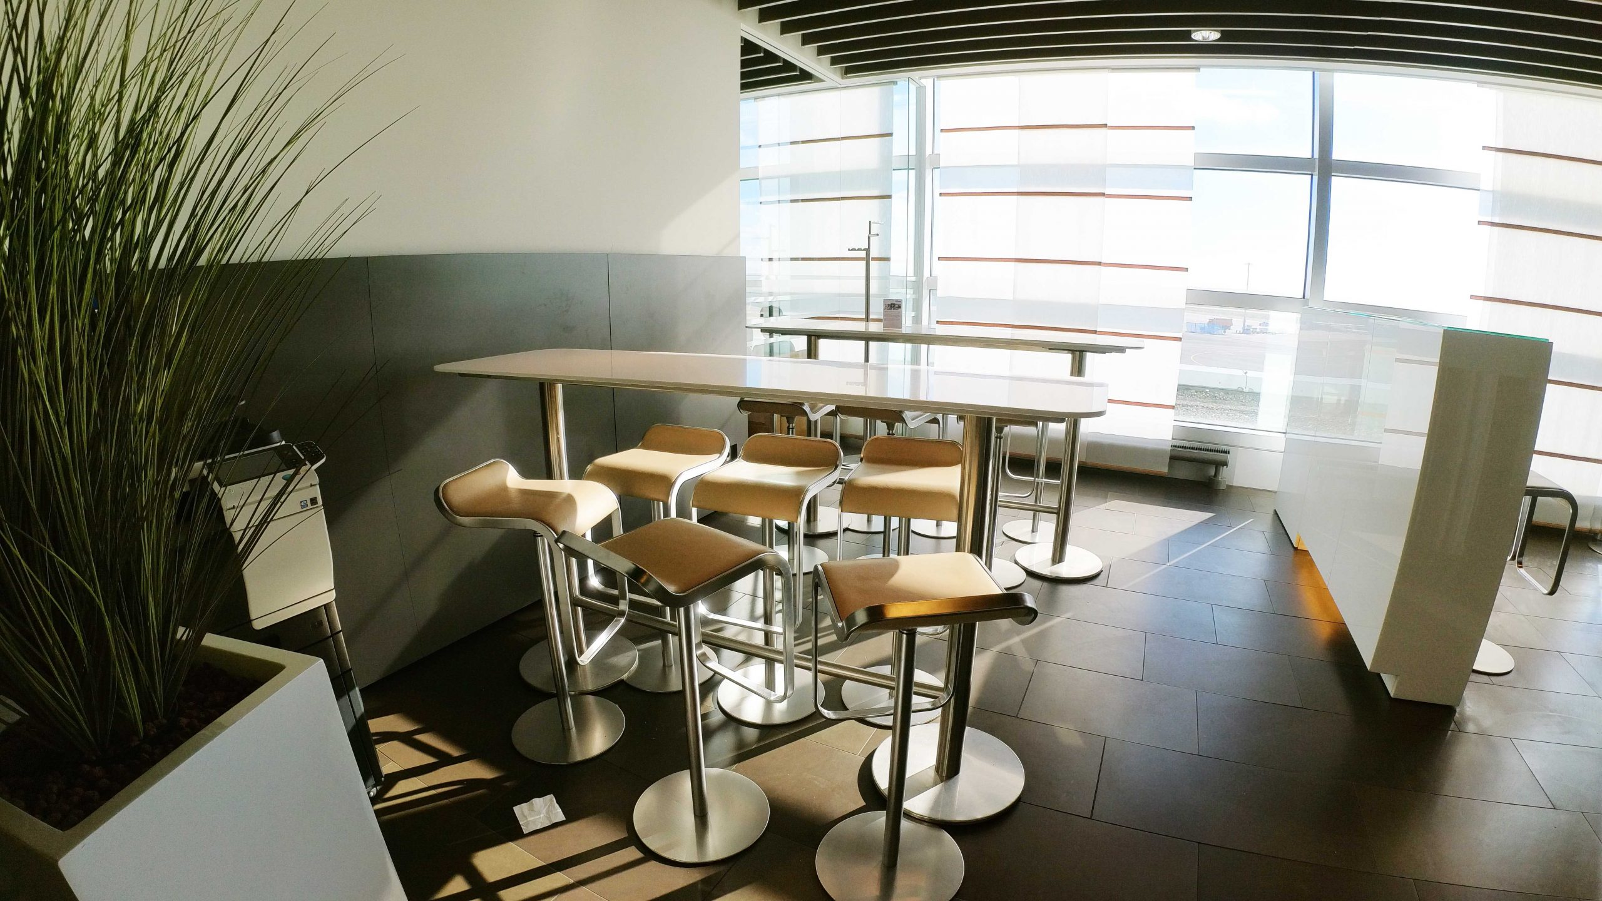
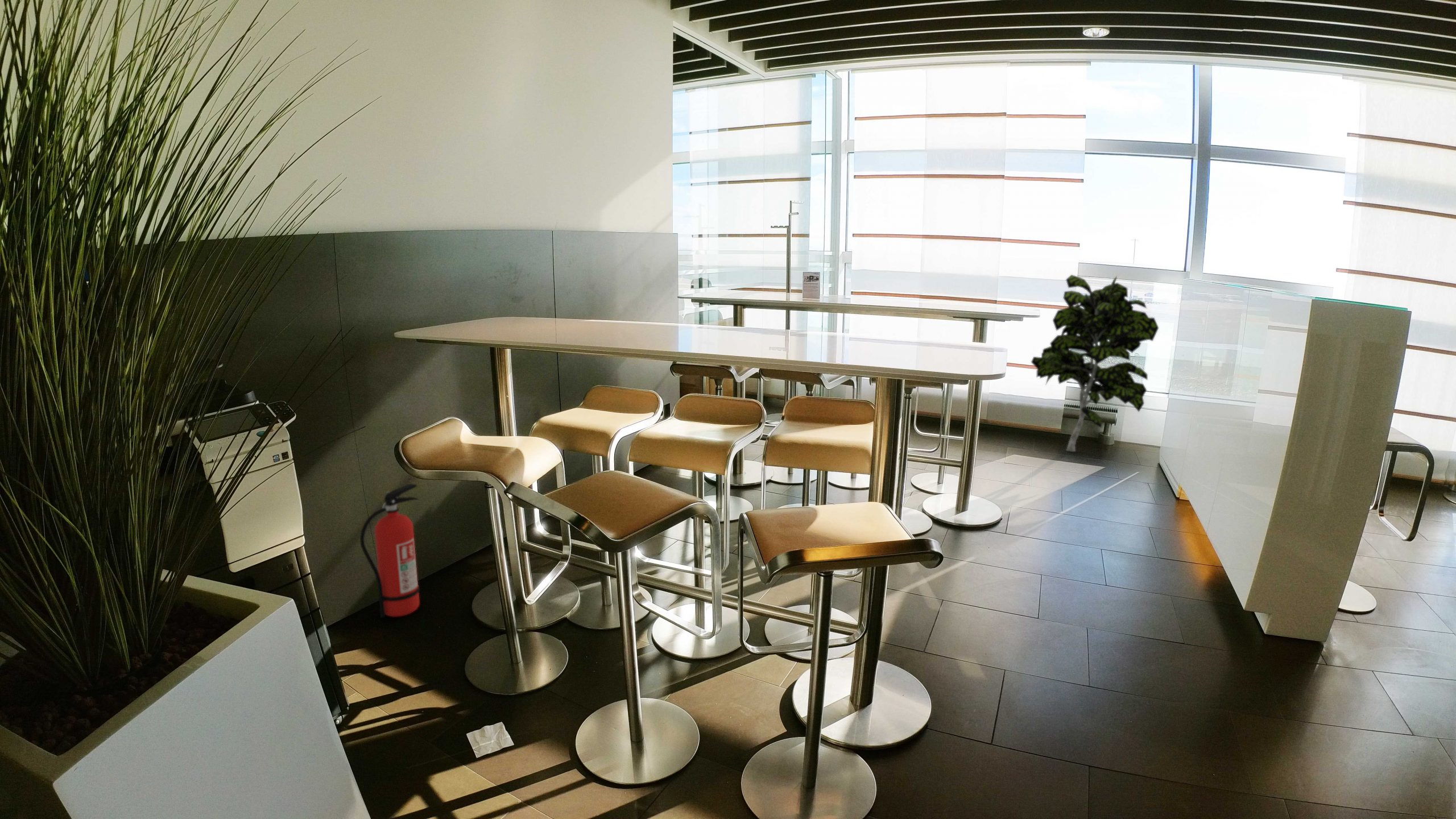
+ indoor plant [1031,274,1159,453]
+ fire extinguisher [359,483,420,618]
